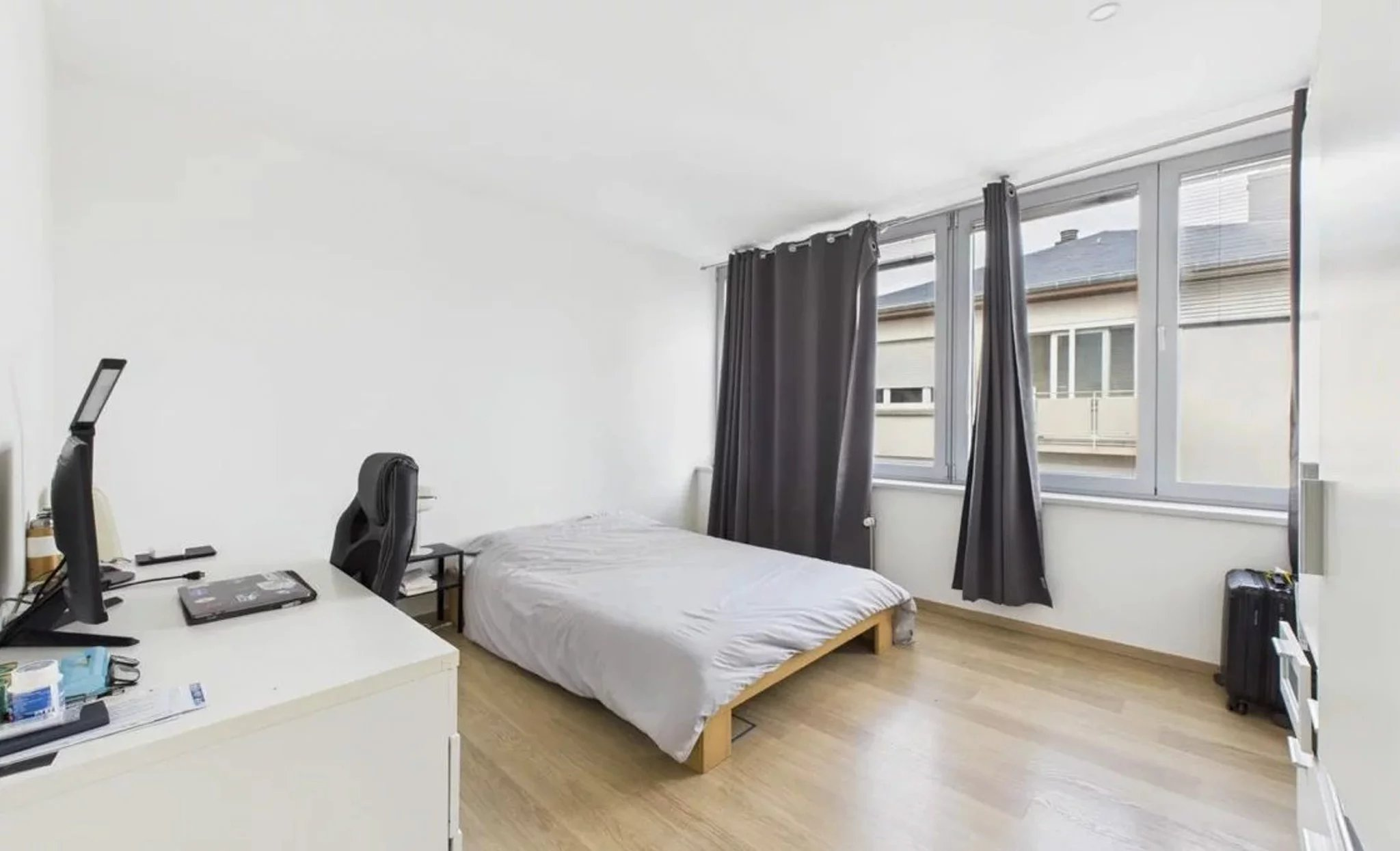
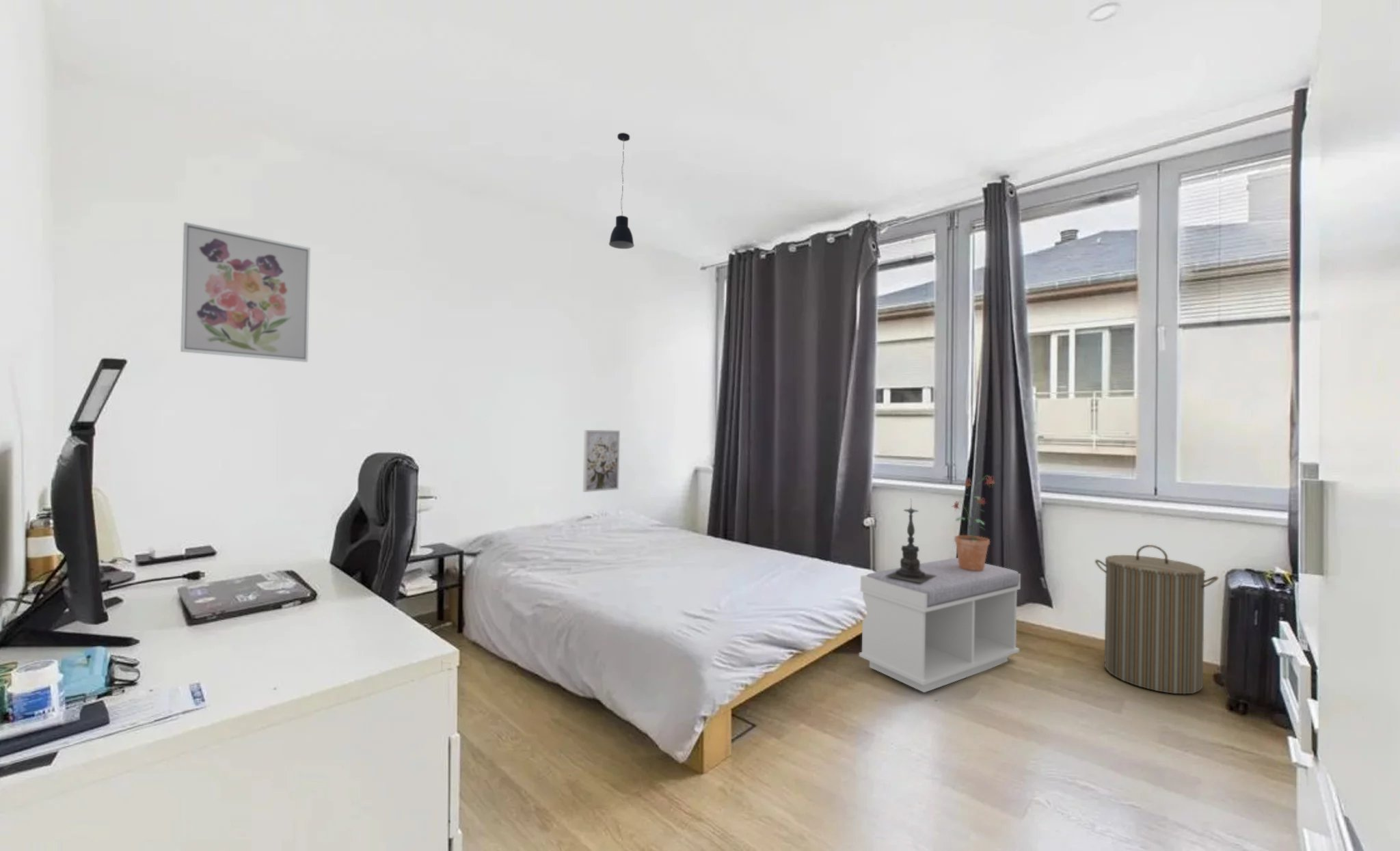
+ candle holder [887,498,934,583]
+ bench [859,557,1021,693]
+ wall art [582,429,621,493]
+ laundry hamper [1094,544,1219,694]
+ potted plant [950,475,997,571]
+ pendant light [608,132,635,249]
+ wall art [180,221,311,363]
